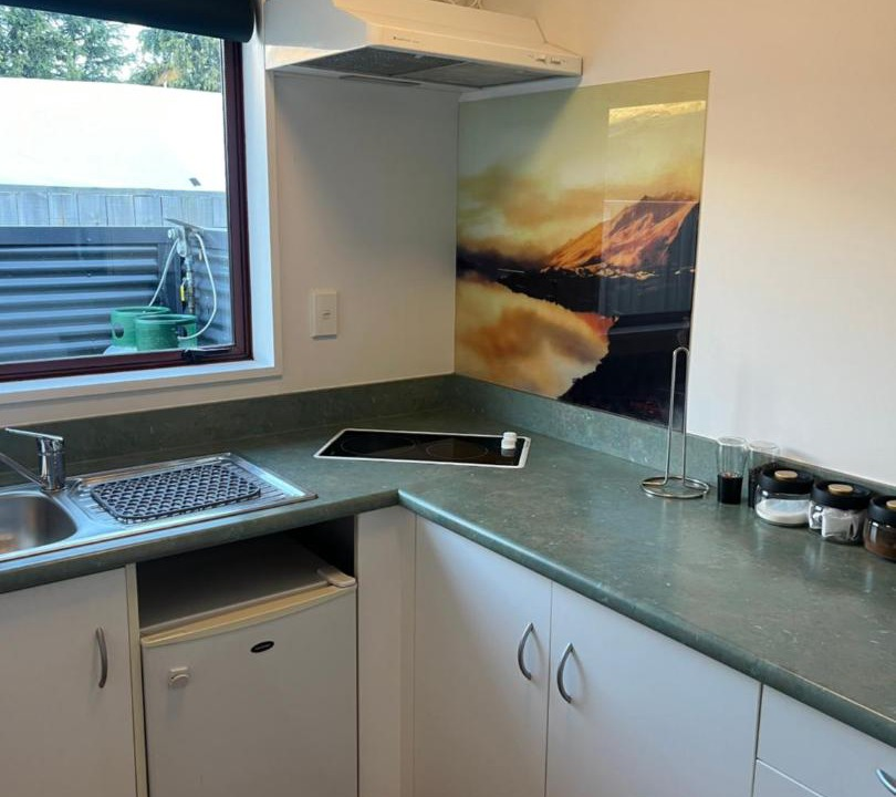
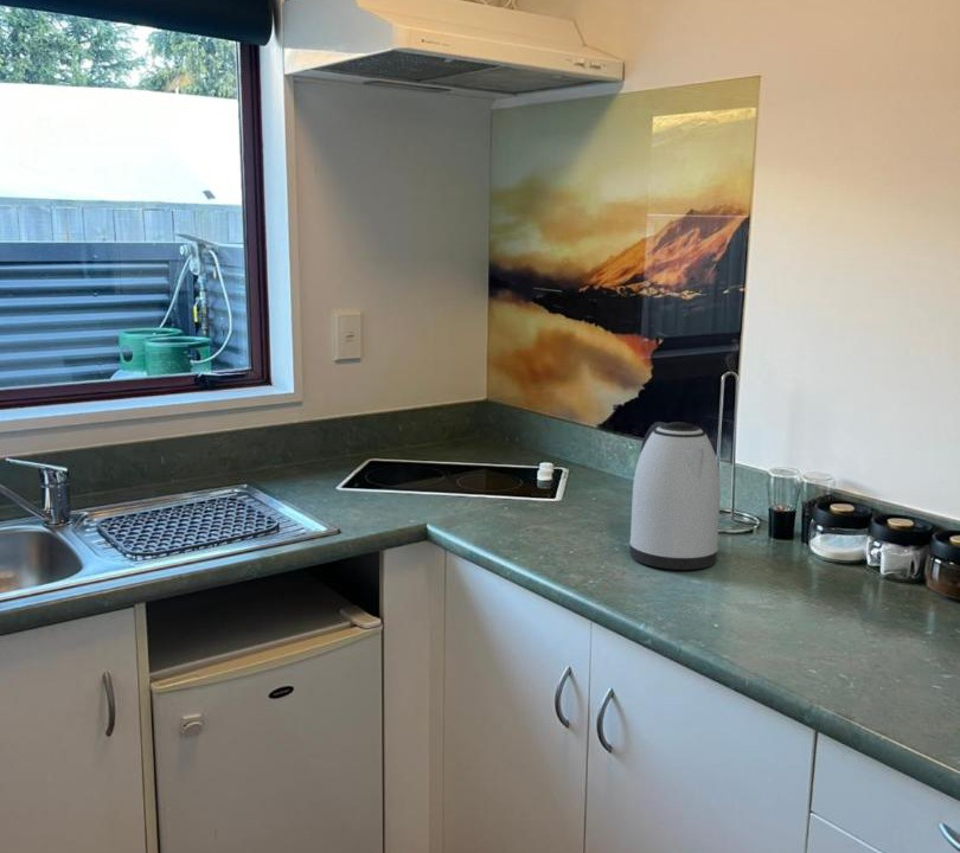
+ kettle [628,421,722,571]
